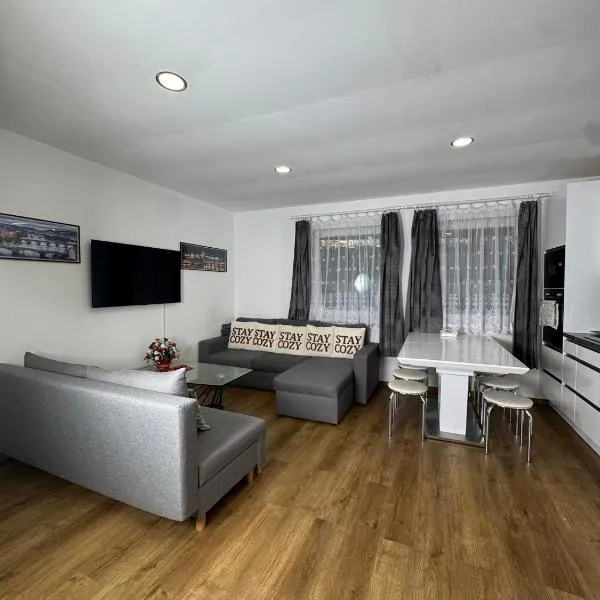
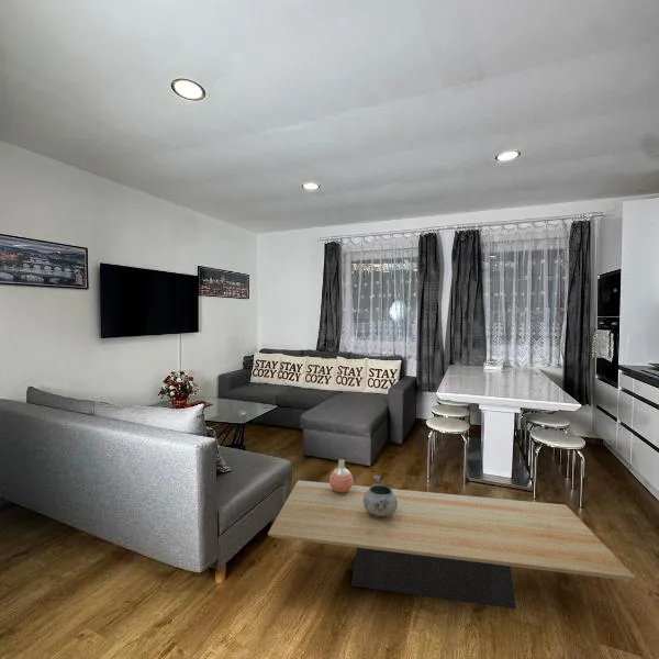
+ decorative bowl [364,474,398,516]
+ vase [328,458,354,493]
+ coffee table [267,479,636,610]
